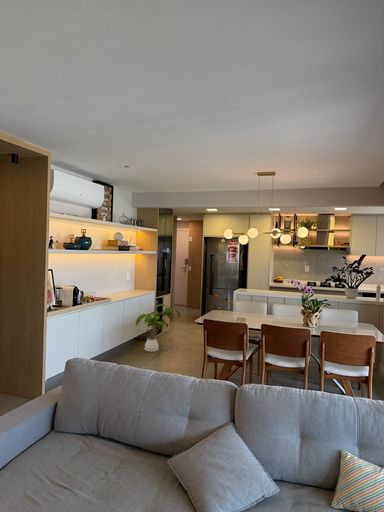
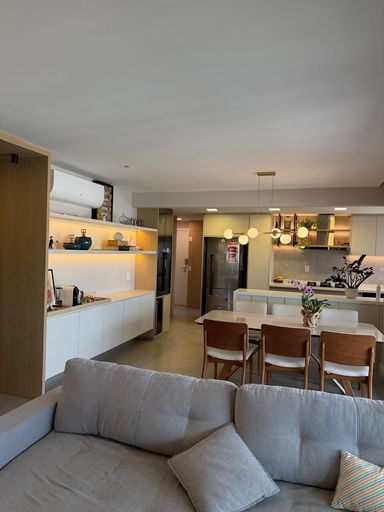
- house plant [135,303,181,353]
